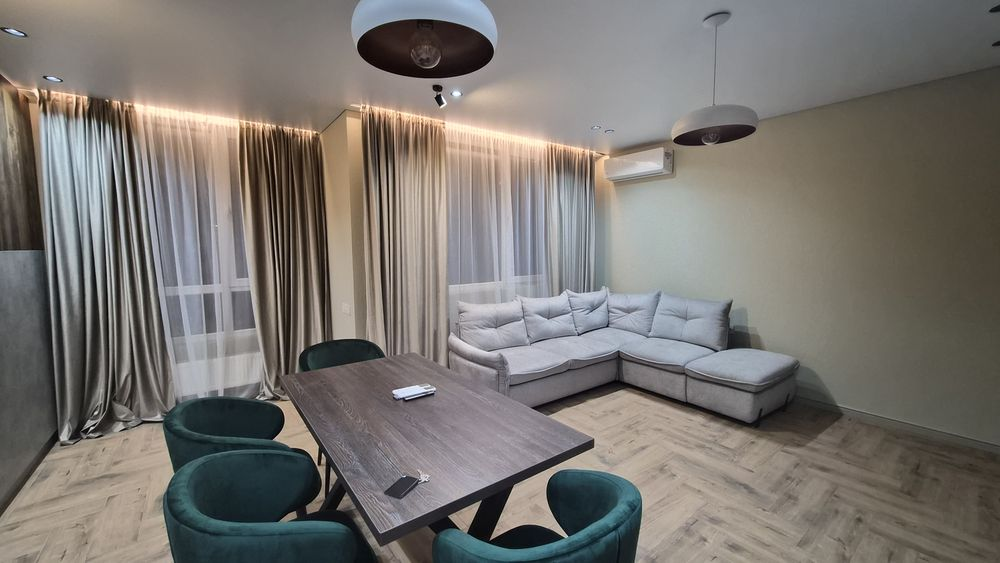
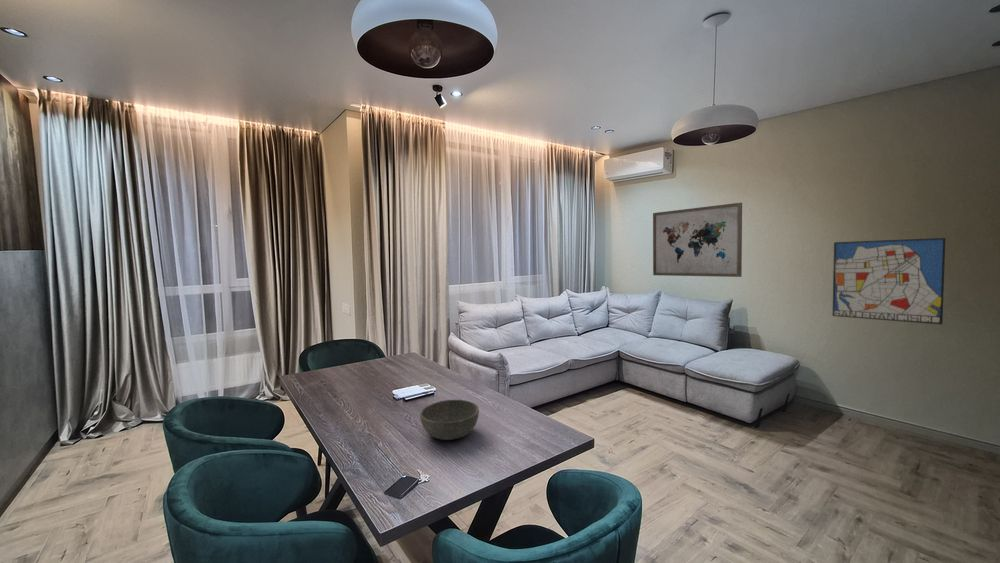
+ wall art [652,202,743,278]
+ bowl [419,399,480,441]
+ wall art [832,237,947,326]
